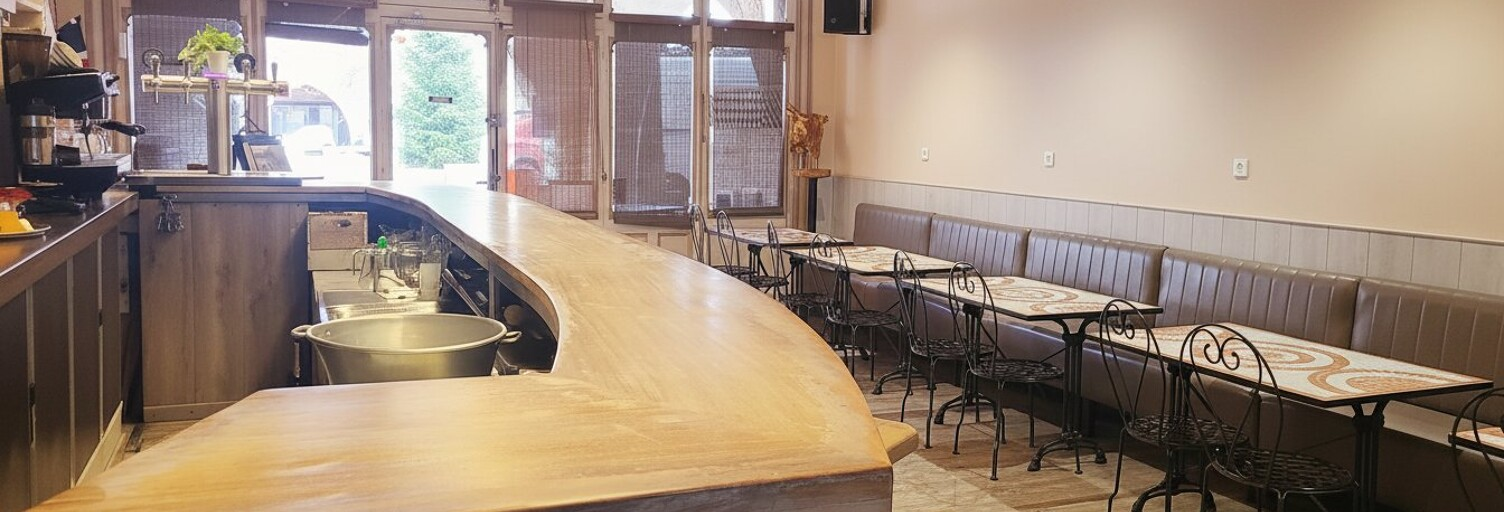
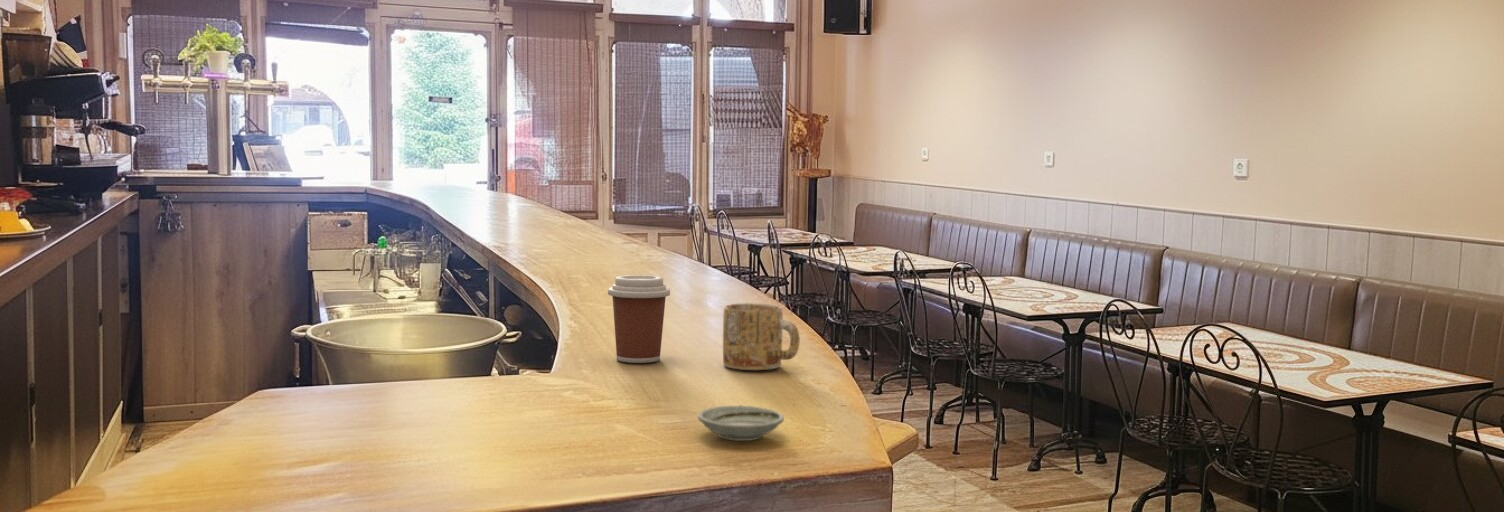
+ mug [722,302,801,371]
+ saucer [697,405,785,442]
+ coffee cup [607,274,671,364]
